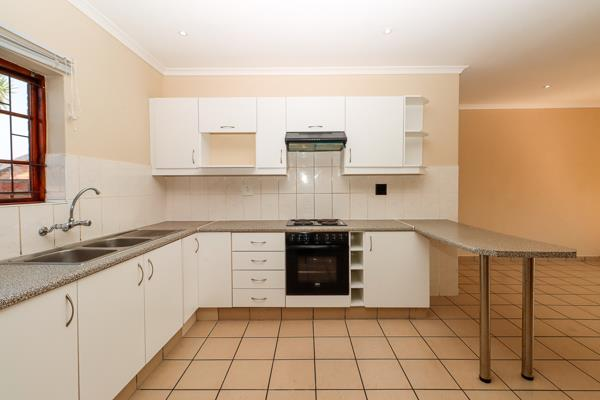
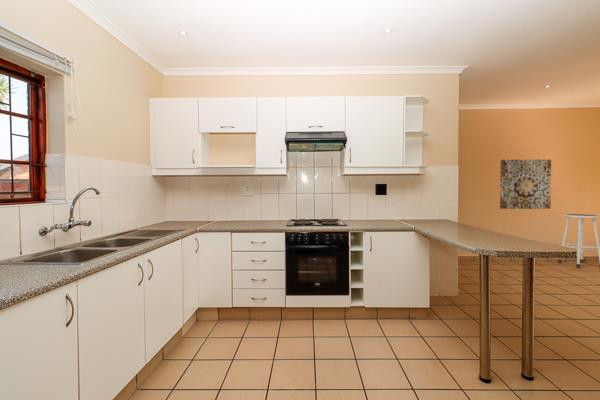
+ wall art [499,159,552,210]
+ stool [557,213,600,269]
